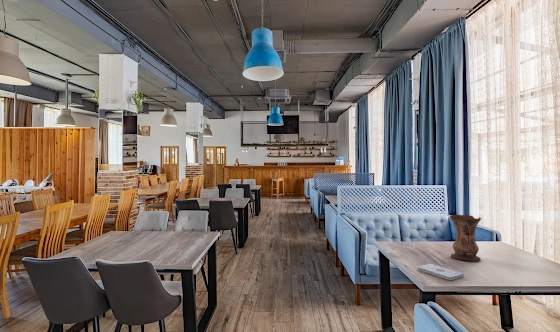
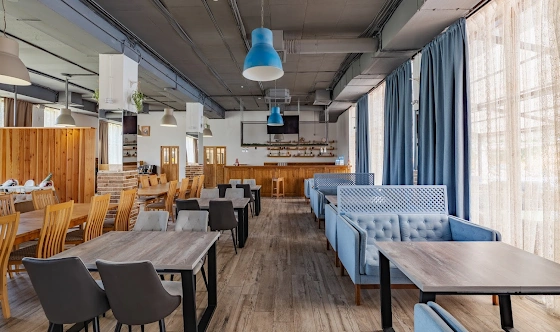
- vase [449,214,482,263]
- notepad [417,263,465,281]
